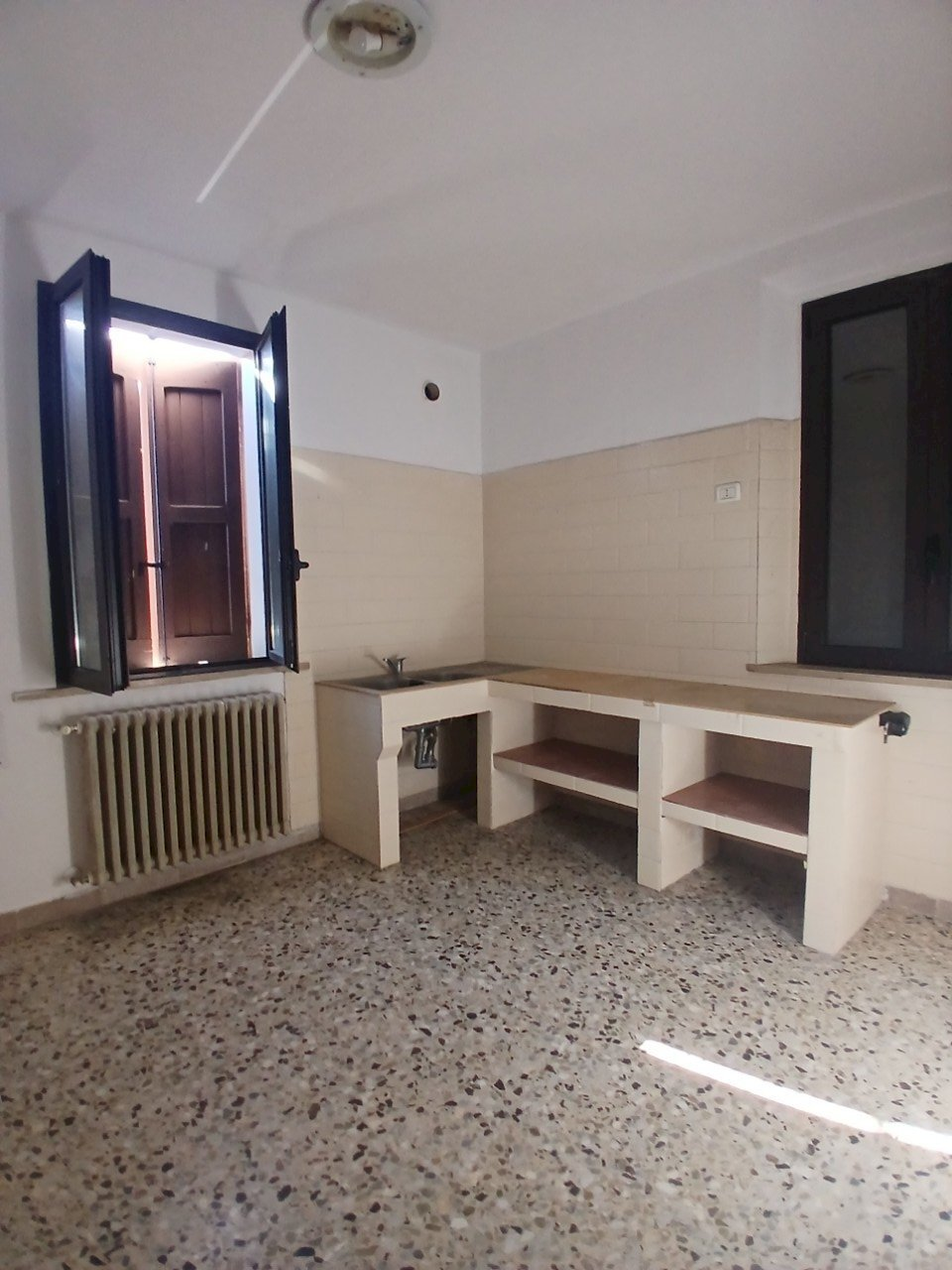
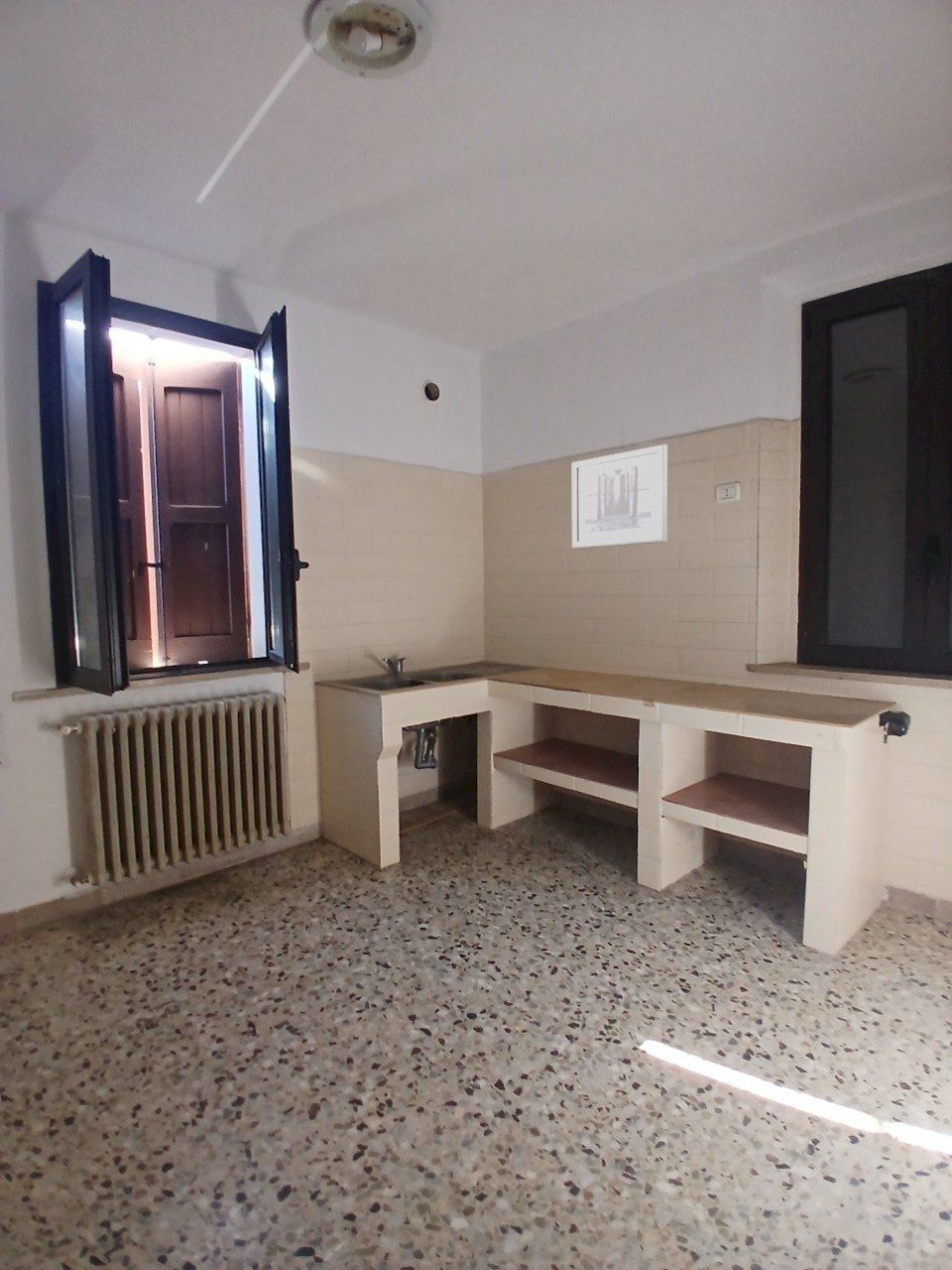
+ wall art [571,444,668,550]
